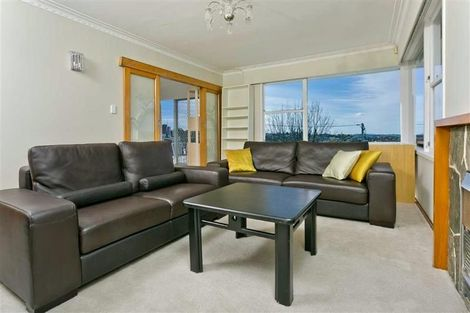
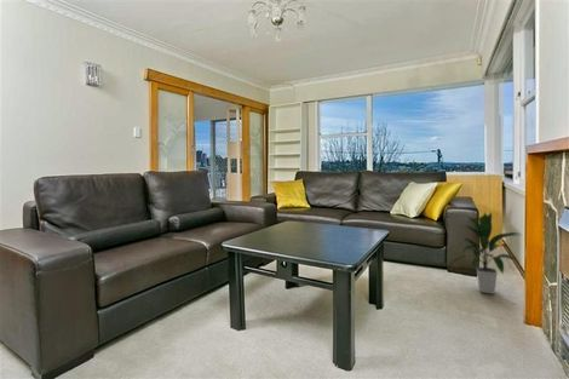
+ indoor plant [449,211,524,295]
